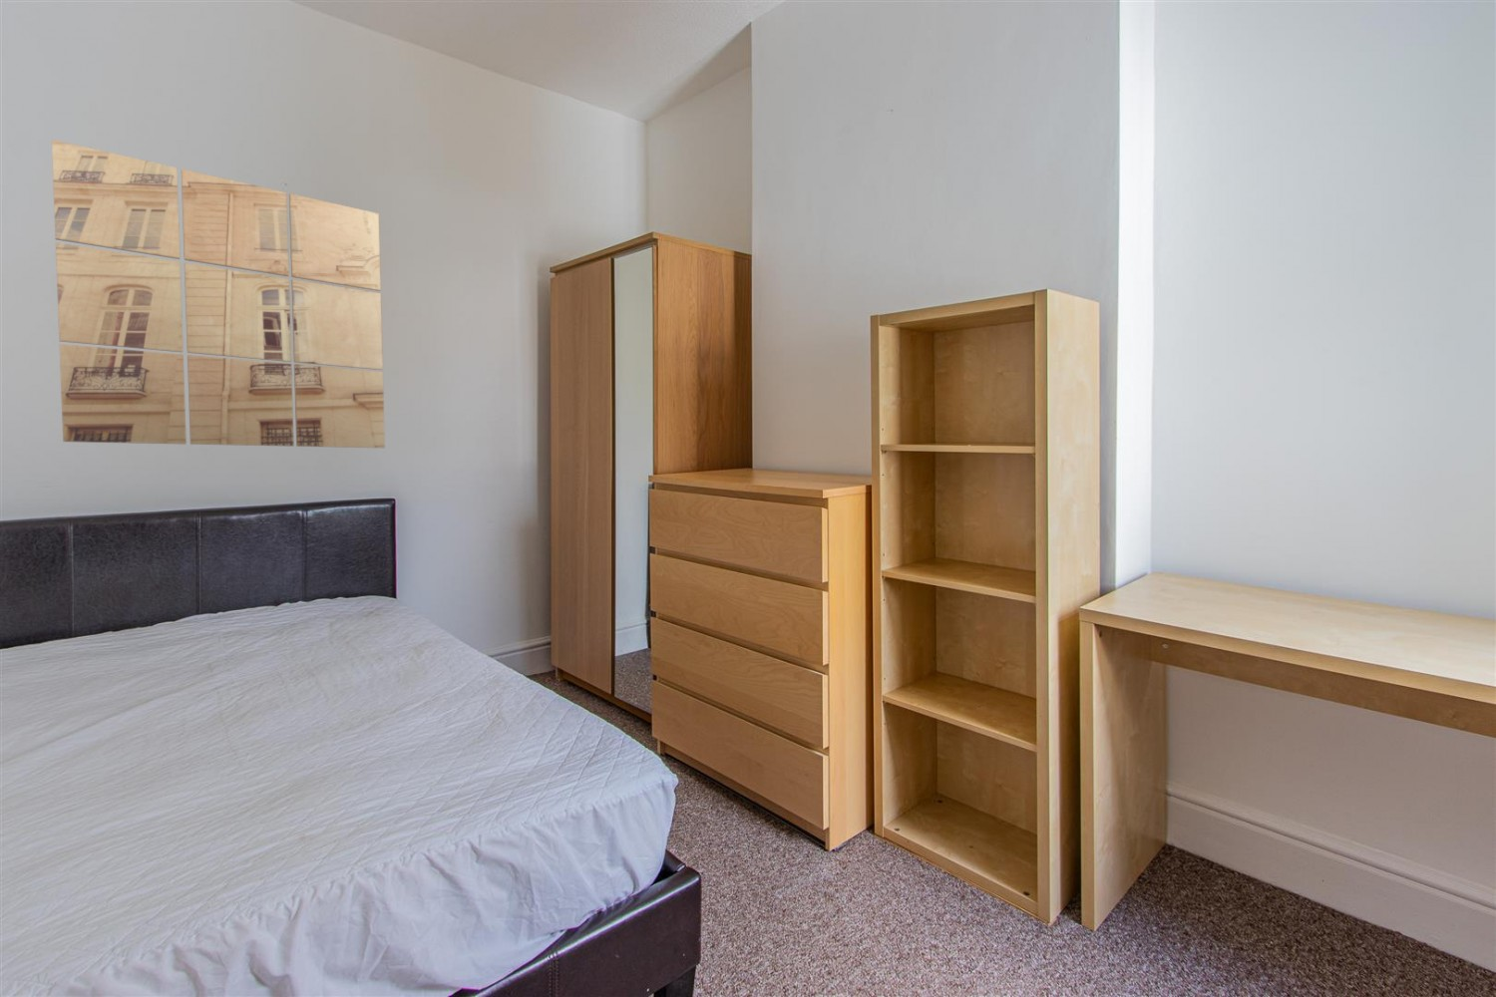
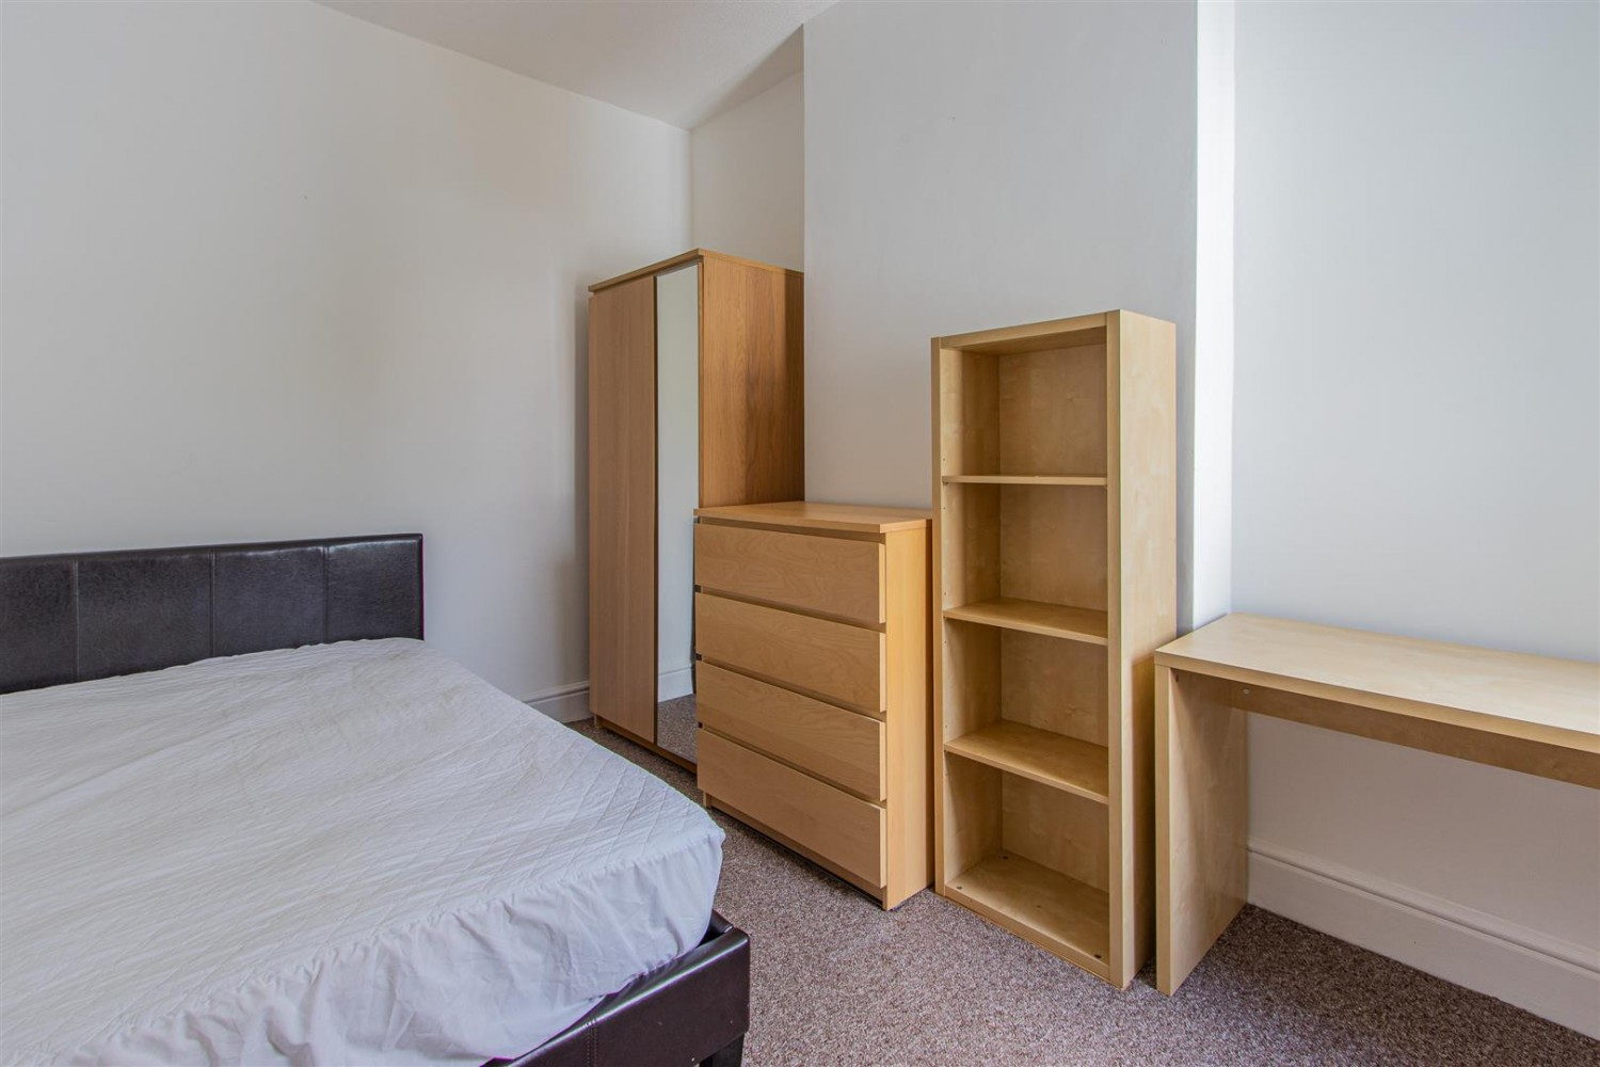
- wall art [51,139,386,448]
